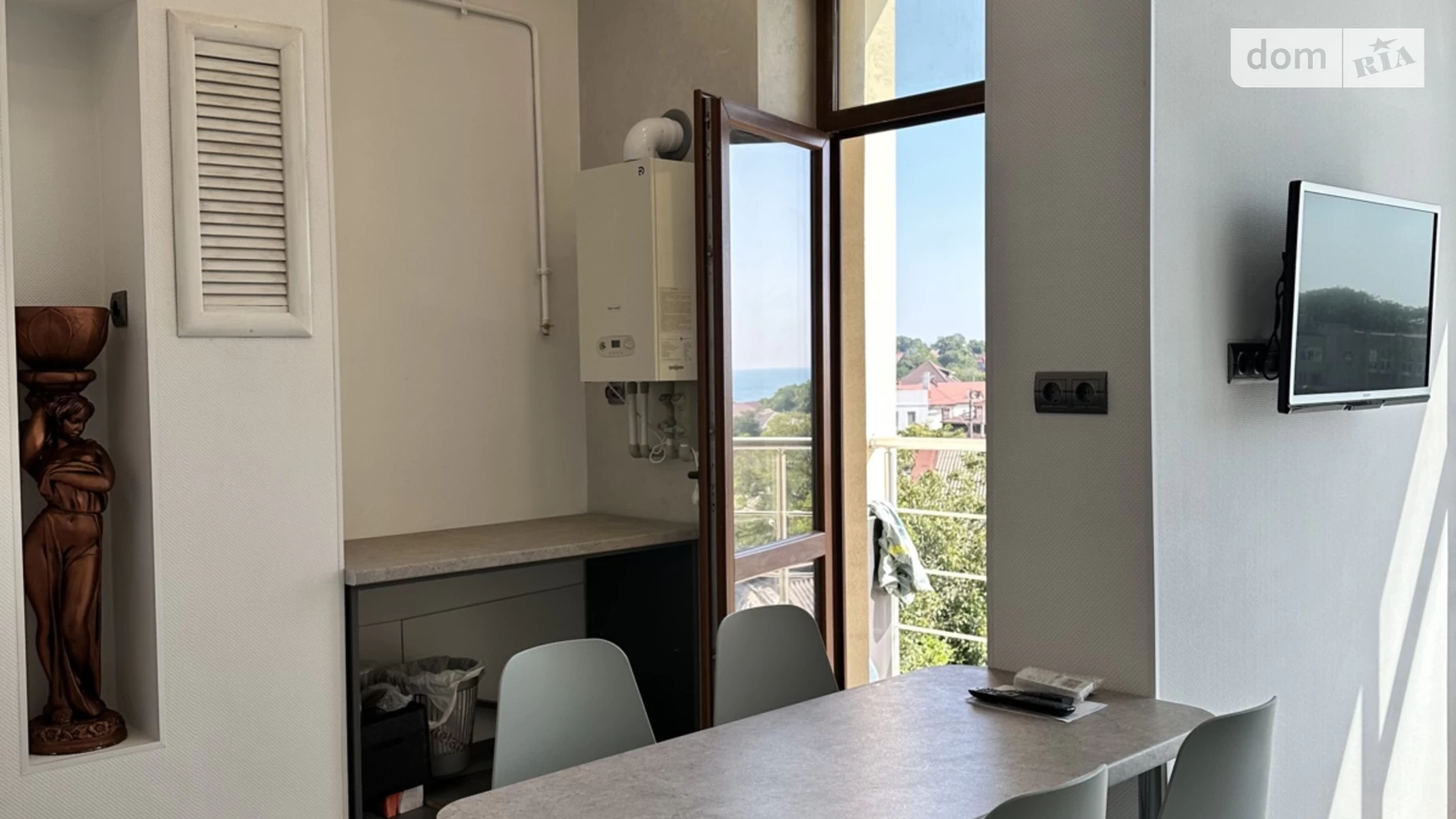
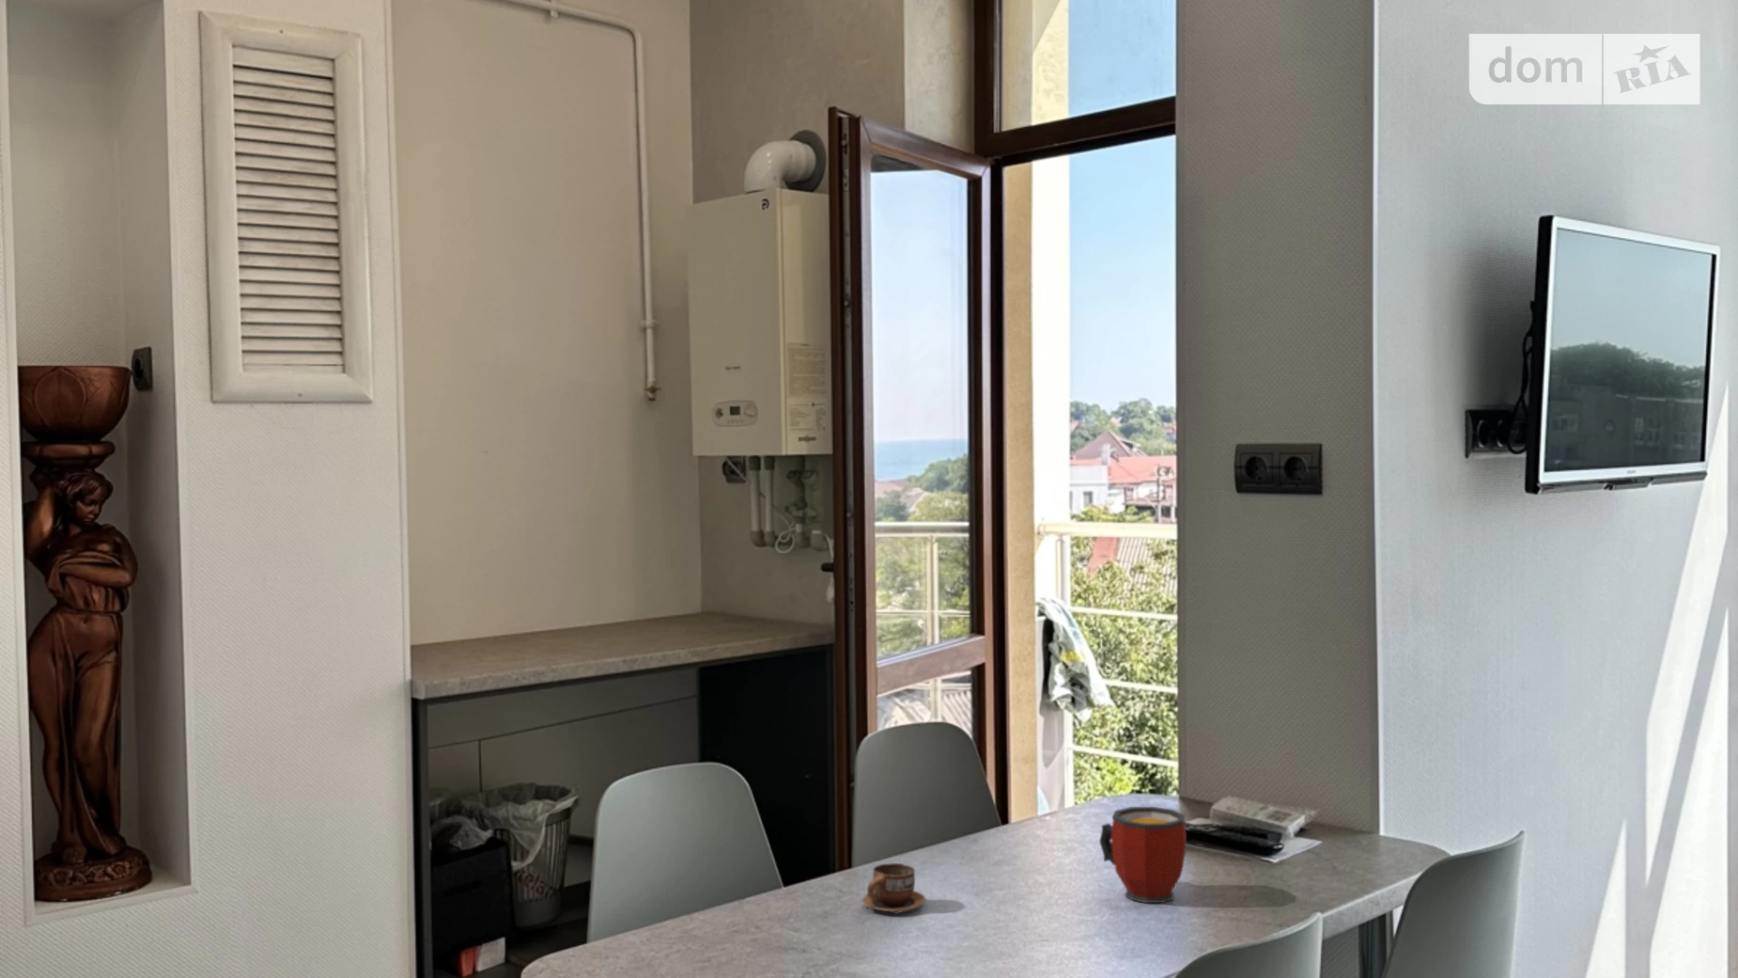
+ mug [1098,806,1188,904]
+ cup [861,862,927,915]
